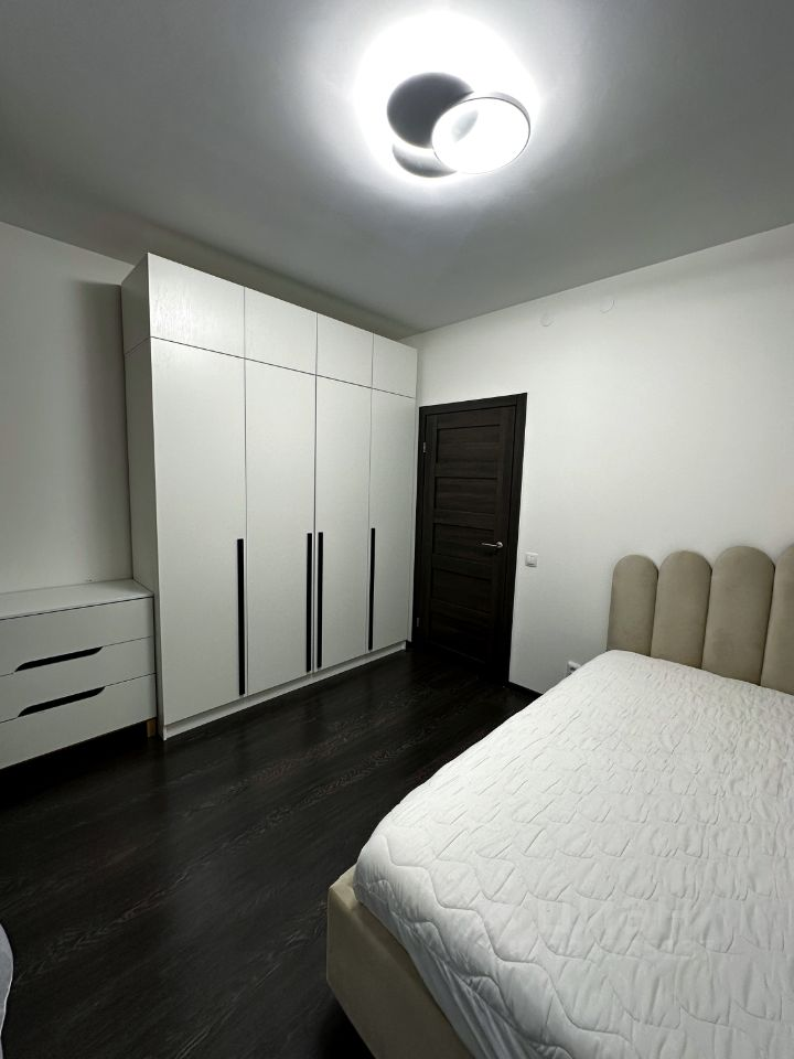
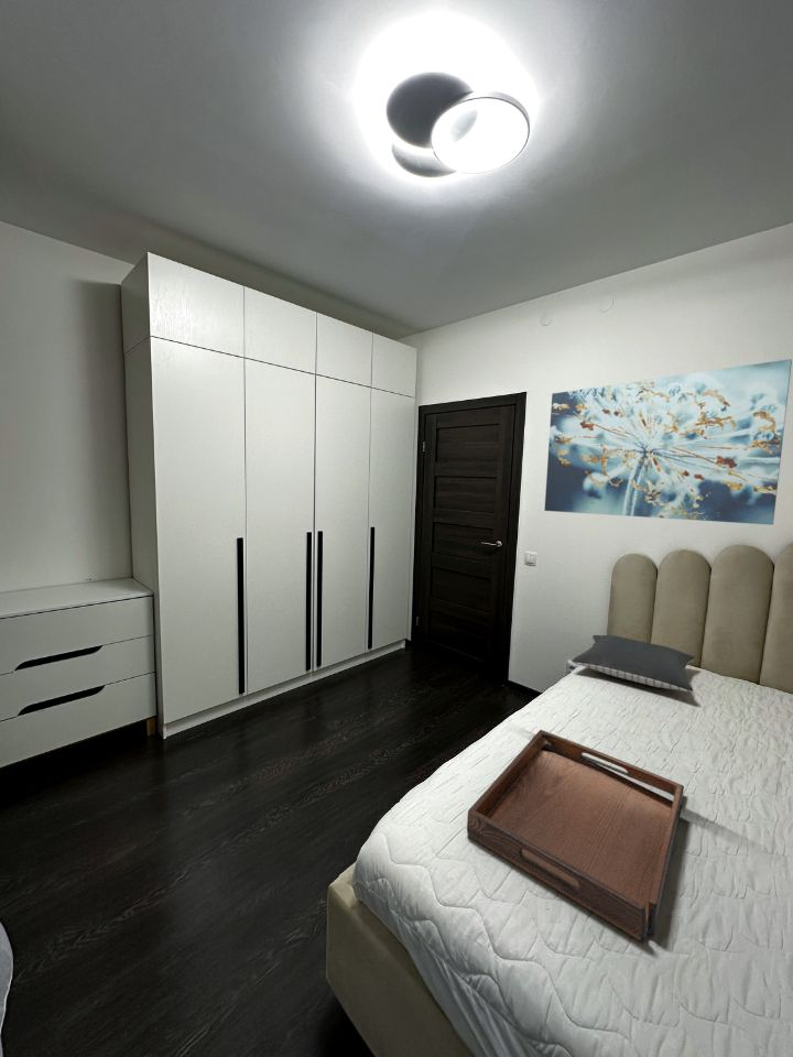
+ wall art [543,358,793,526]
+ pillow [571,634,696,693]
+ serving tray [466,729,685,942]
